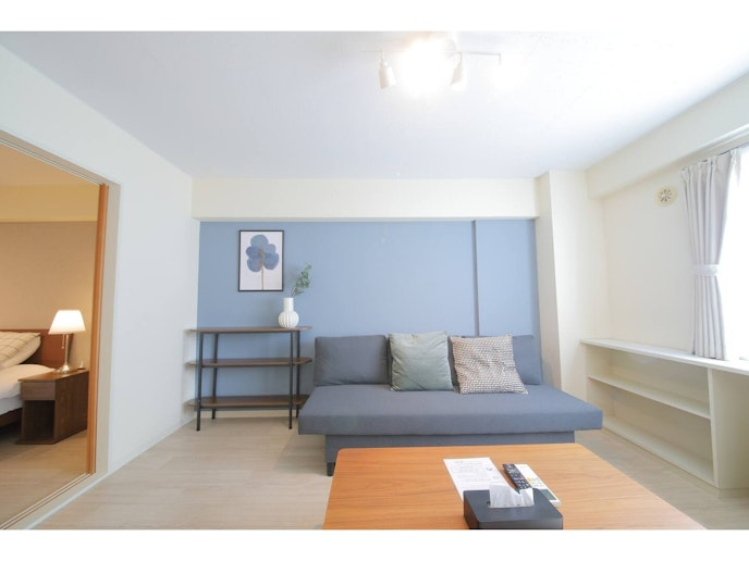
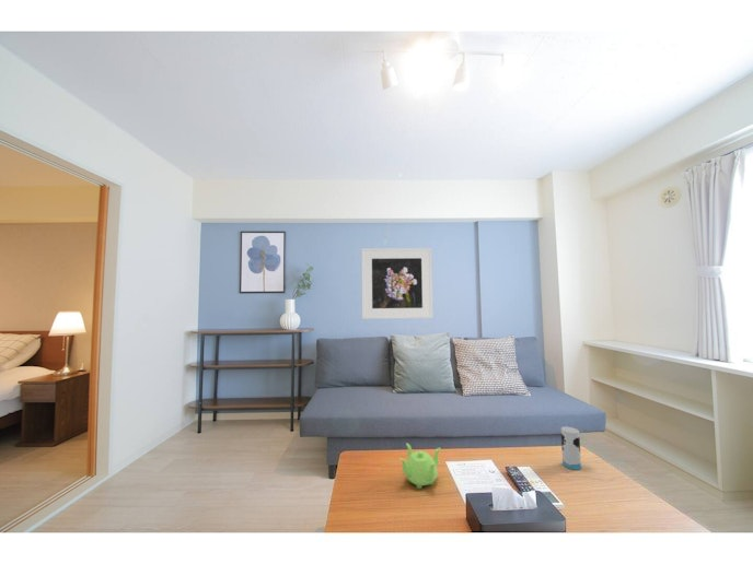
+ cup [560,425,582,471]
+ teapot [398,442,442,490]
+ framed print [360,247,435,320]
